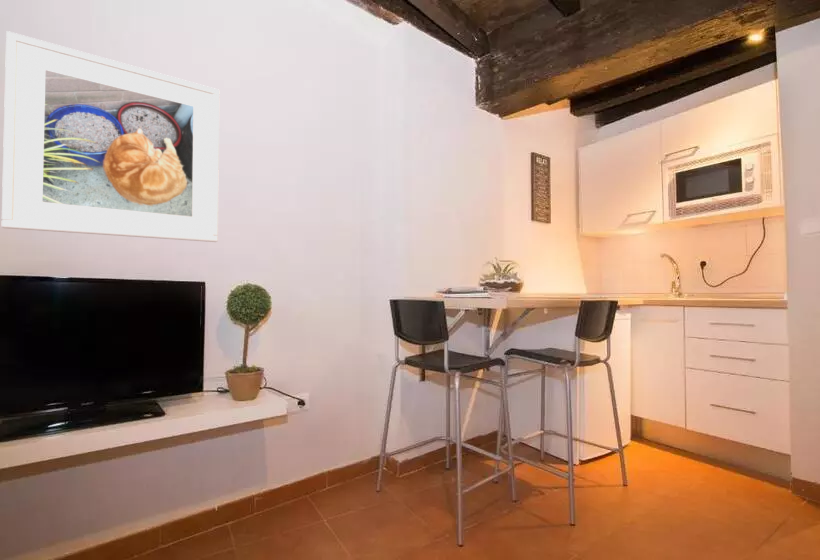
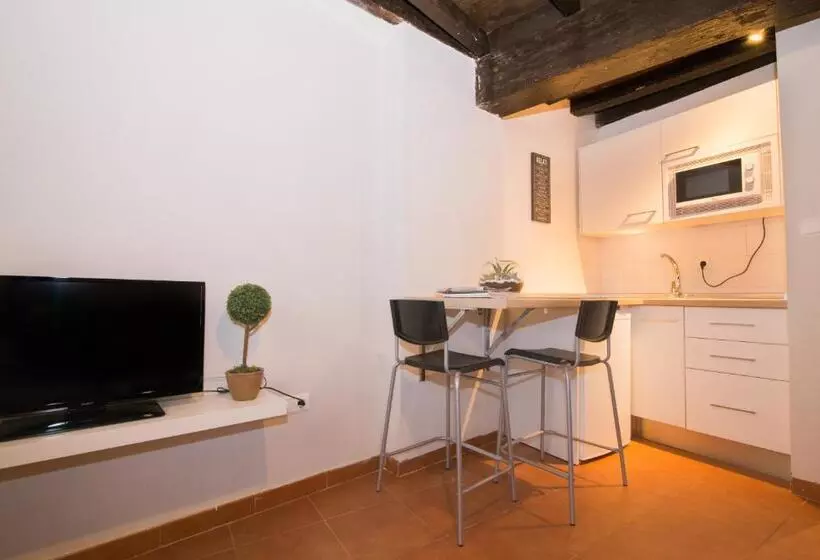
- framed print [1,30,220,243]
